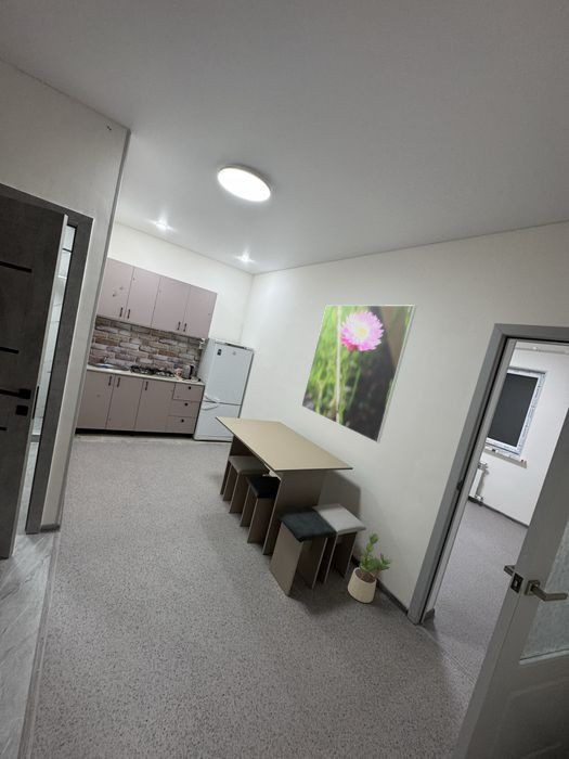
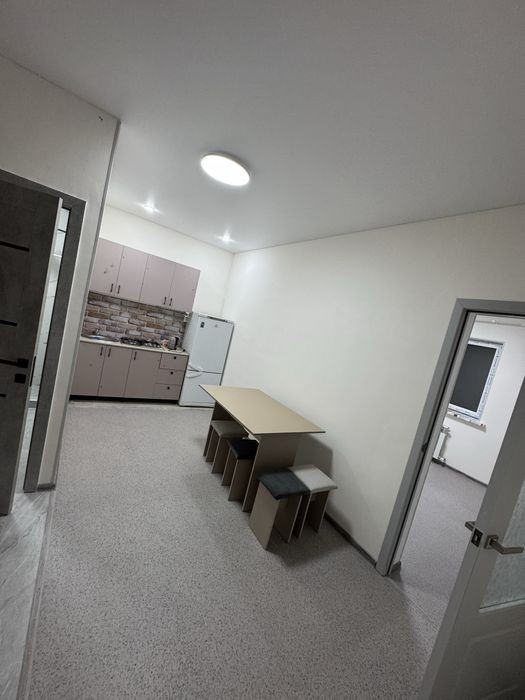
- potted plant [347,532,395,604]
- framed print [300,304,417,445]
